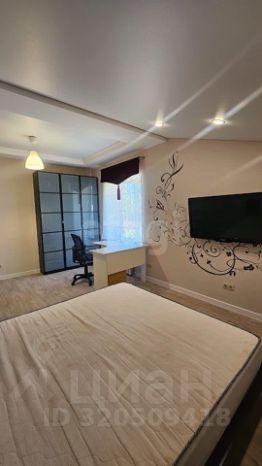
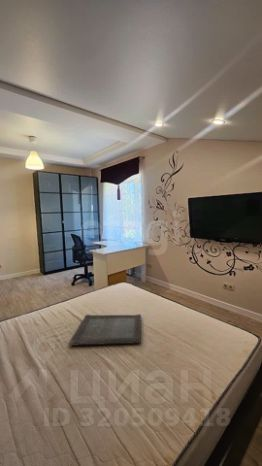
+ serving tray [68,313,142,347]
